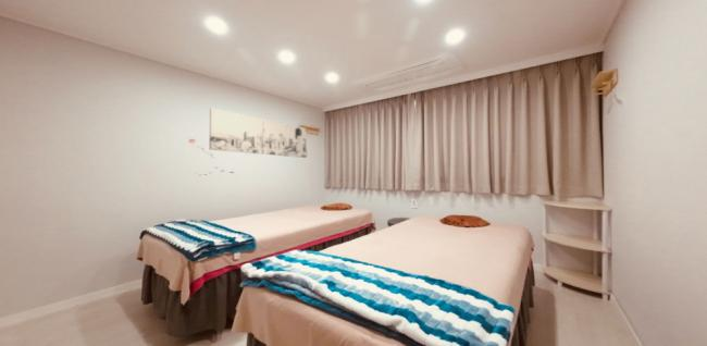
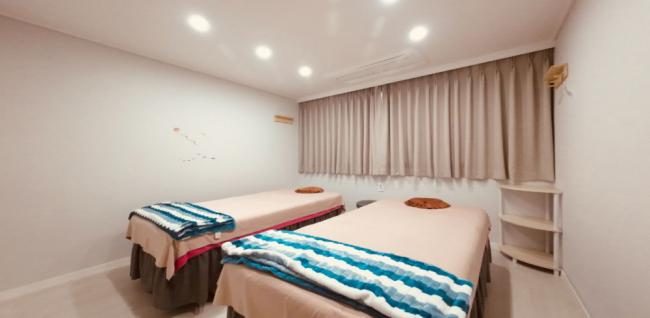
- wall art [209,107,308,159]
